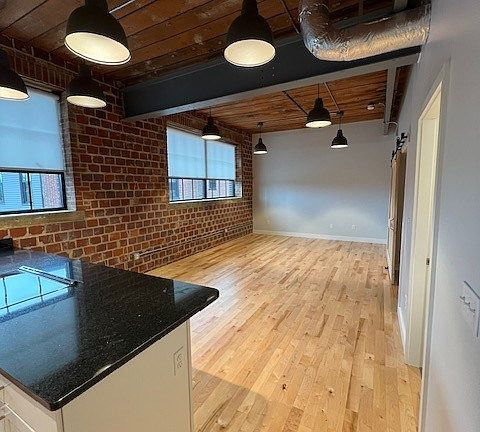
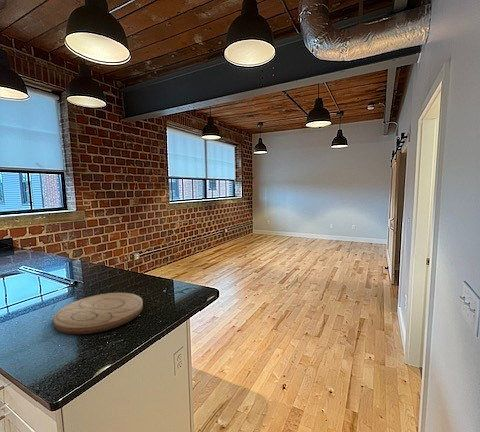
+ cutting board [52,292,144,336]
